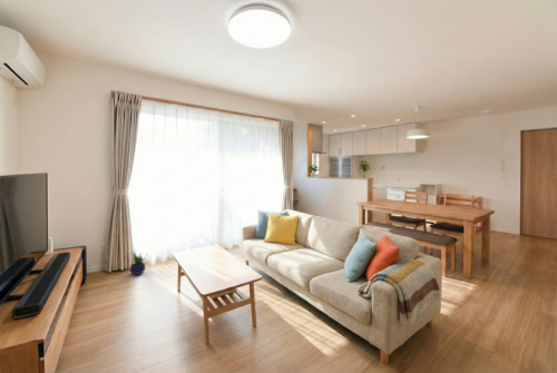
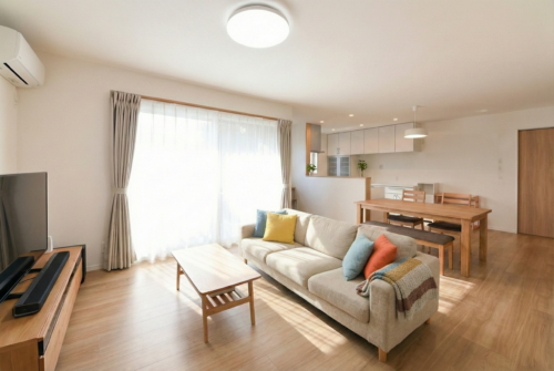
- potted plant [128,252,148,276]
